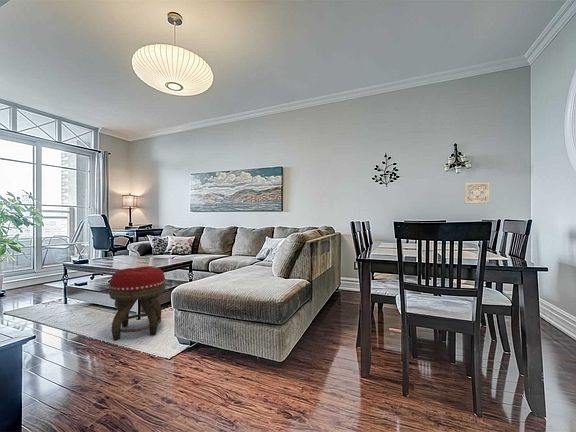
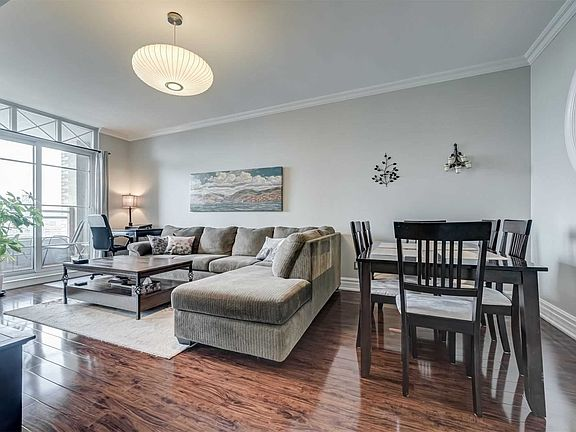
- wall ornament [464,182,490,205]
- footstool [108,265,166,341]
